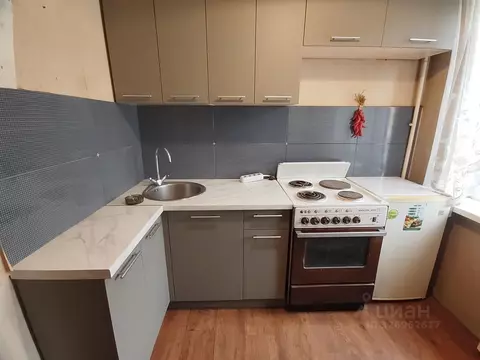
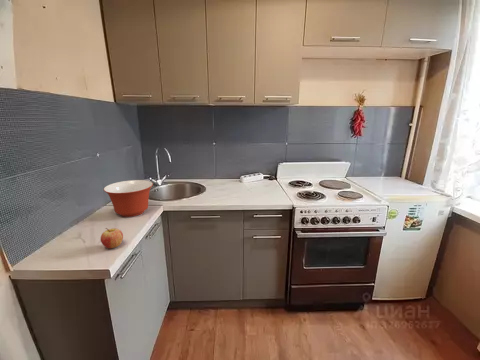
+ fruit [100,227,124,249]
+ mixing bowl [103,179,154,218]
